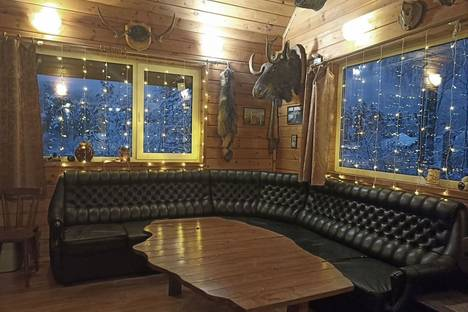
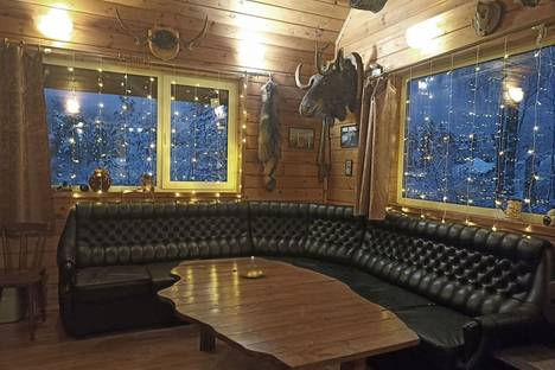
+ candle holder [240,257,264,279]
